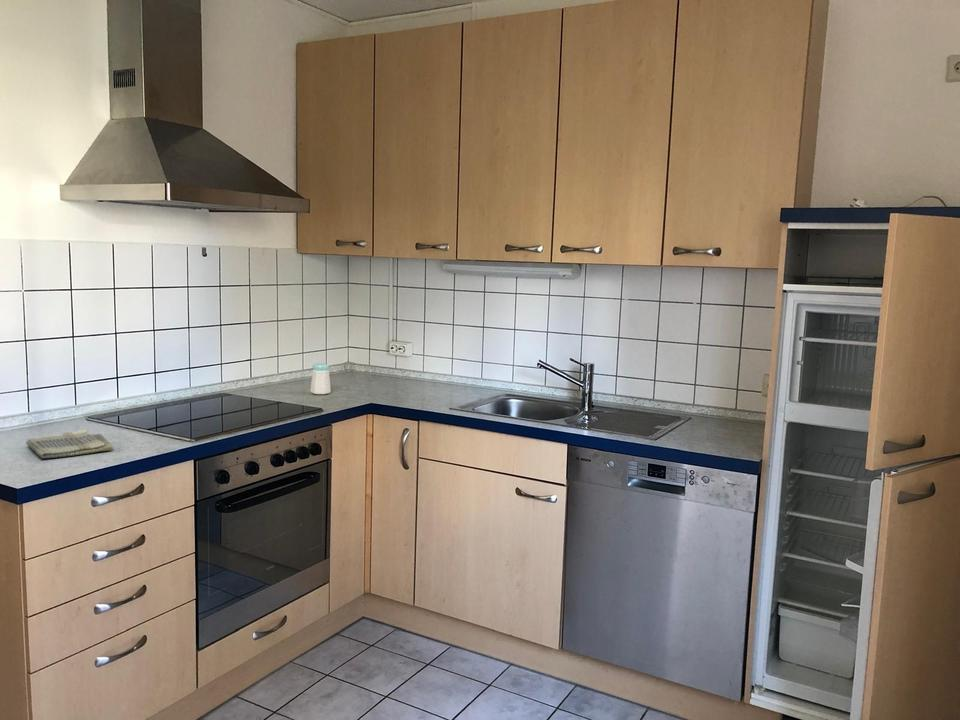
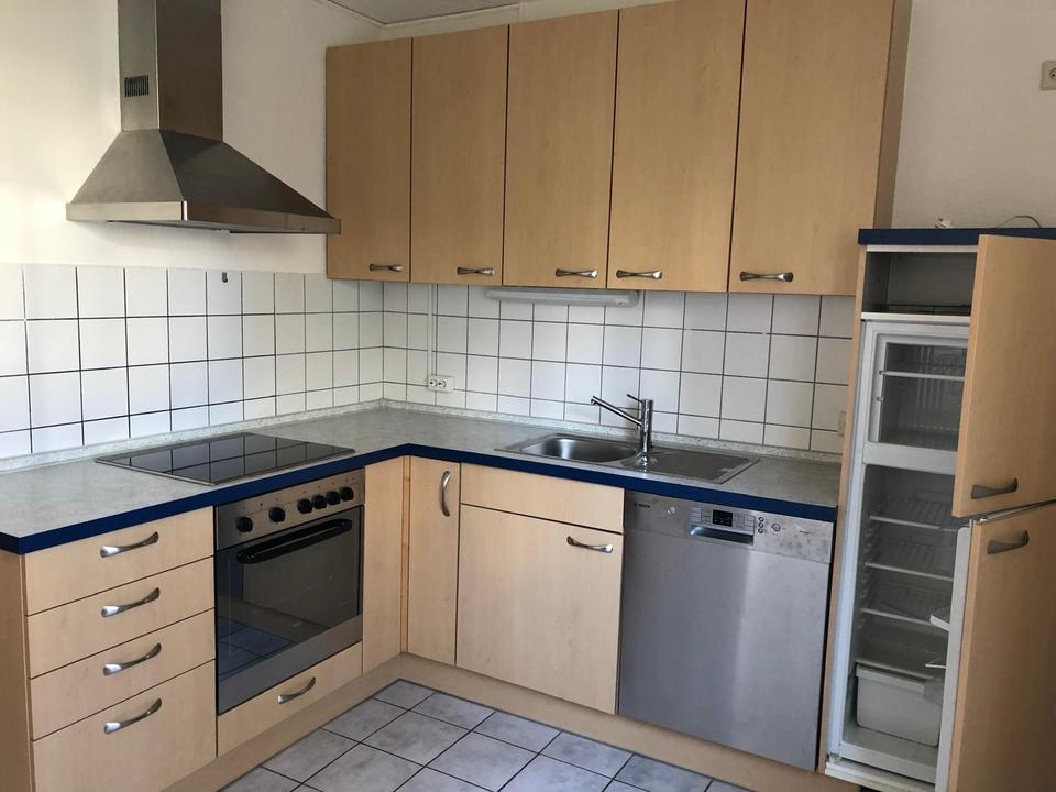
- salt shaker [310,362,332,395]
- dish towel [25,428,114,459]
